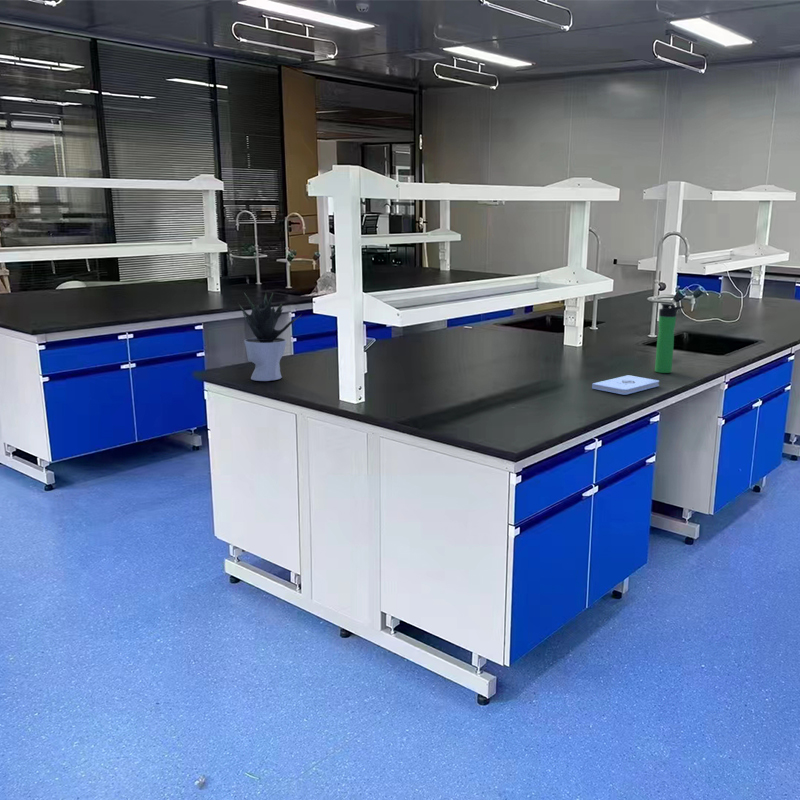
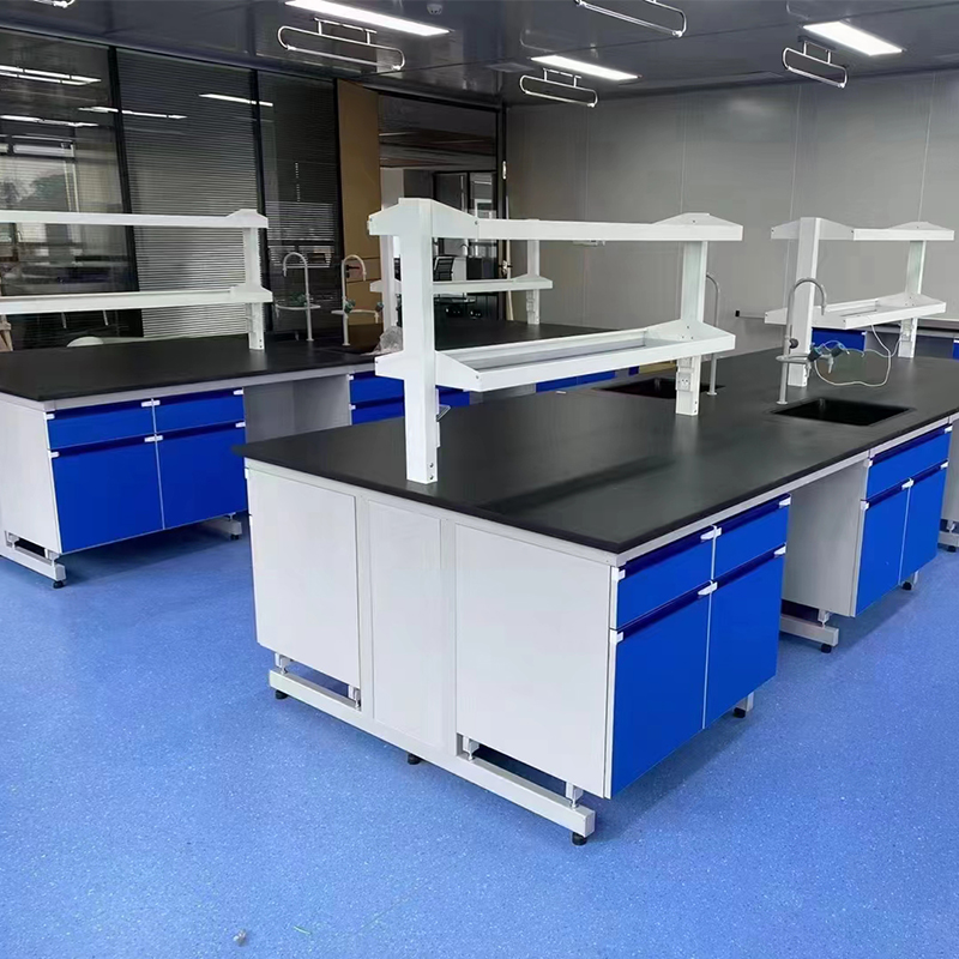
- potted plant [237,292,302,382]
- bottle [654,302,685,374]
- notepad [591,374,660,395]
